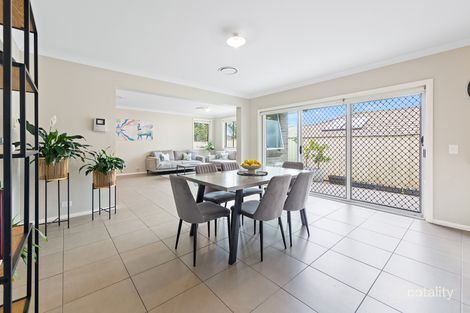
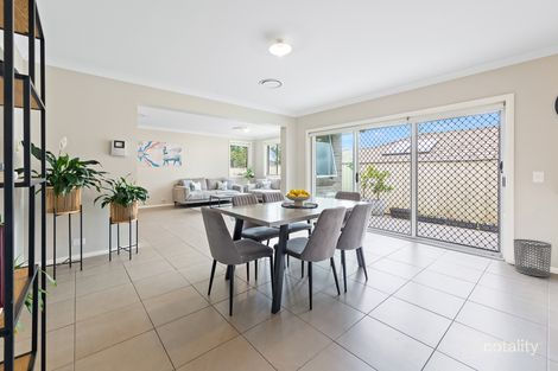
+ waste bin [513,238,553,279]
